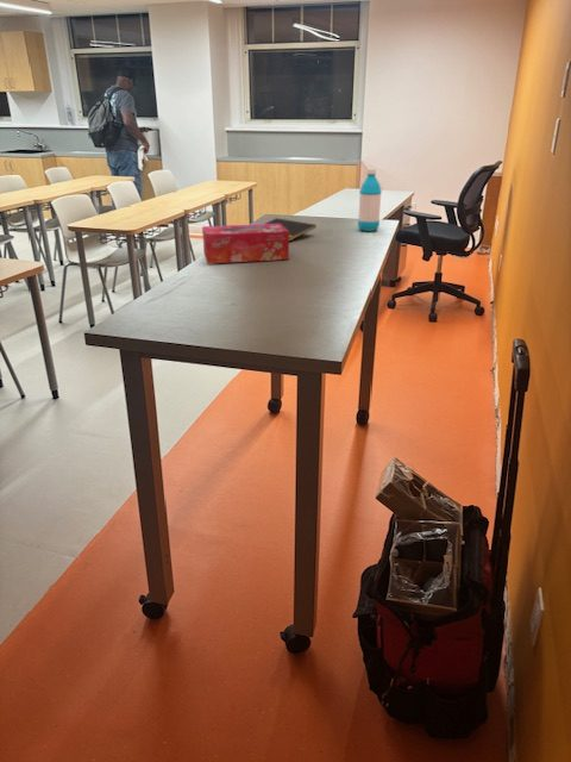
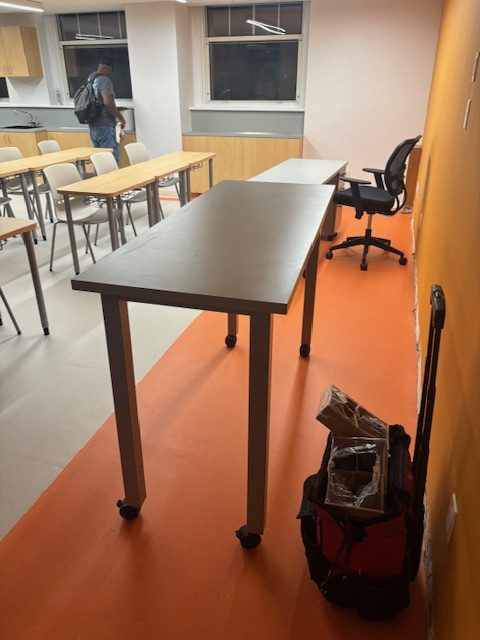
- notepad [264,217,318,242]
- tissue box [201,223,290,264]
- water bottle [357,168,383,232]
